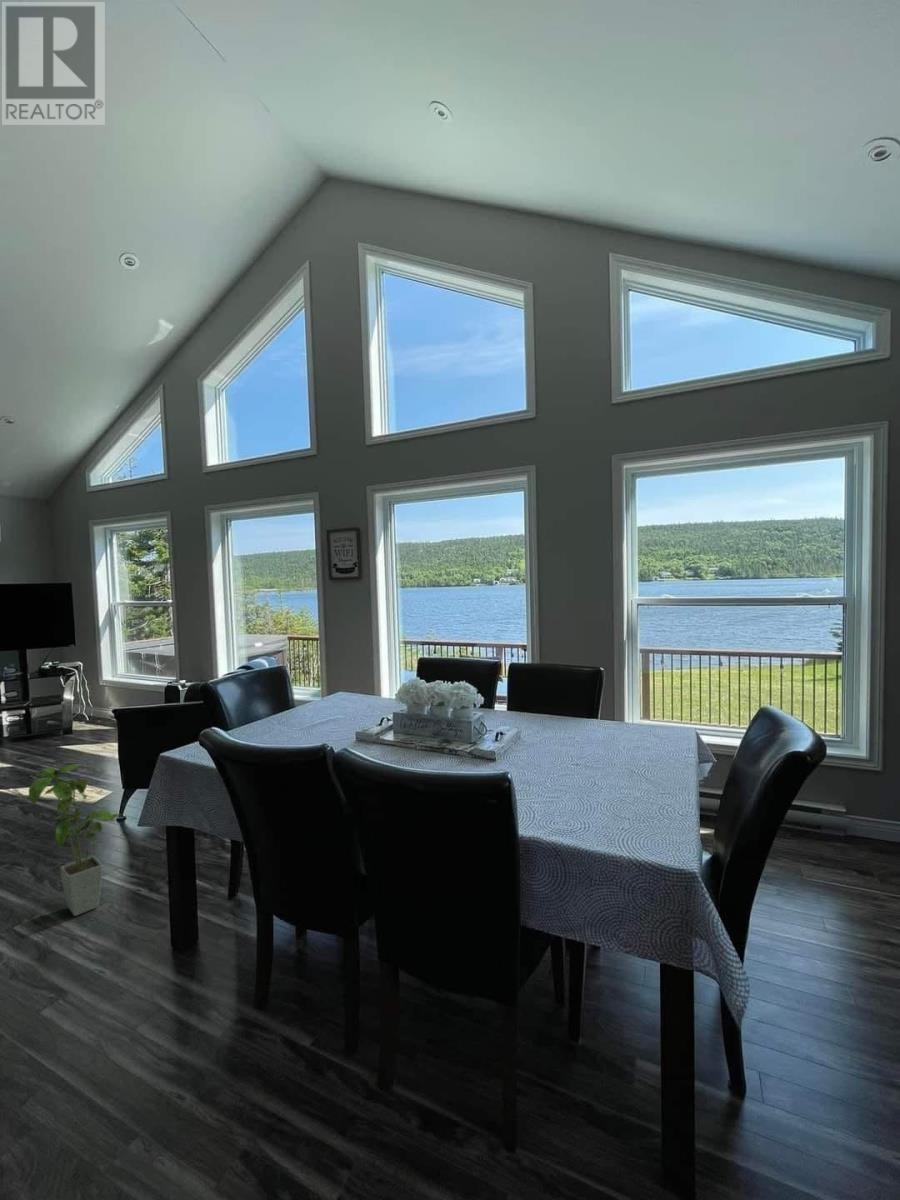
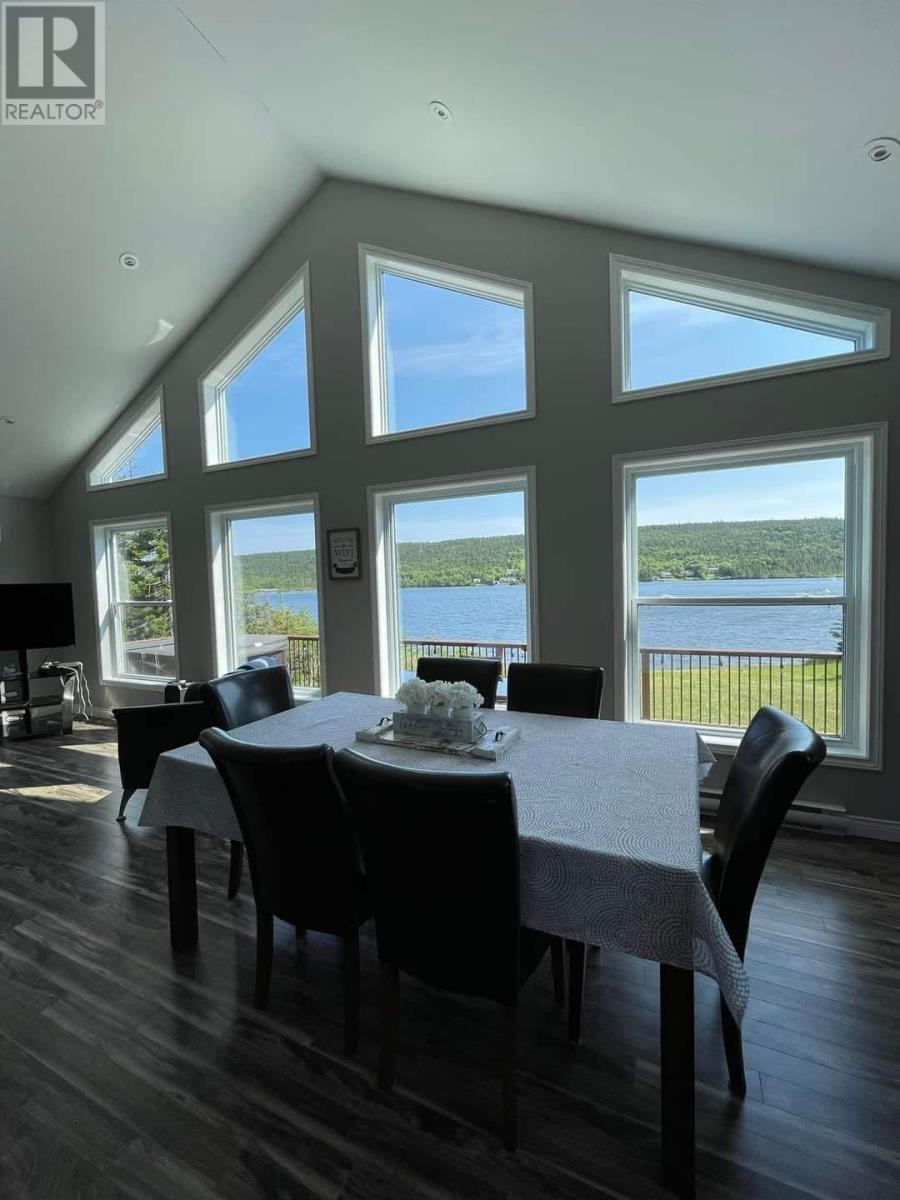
- house plant [27,763,124,917]
